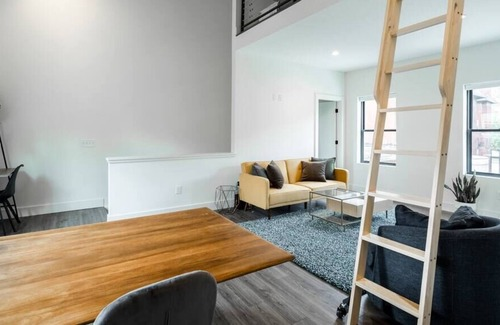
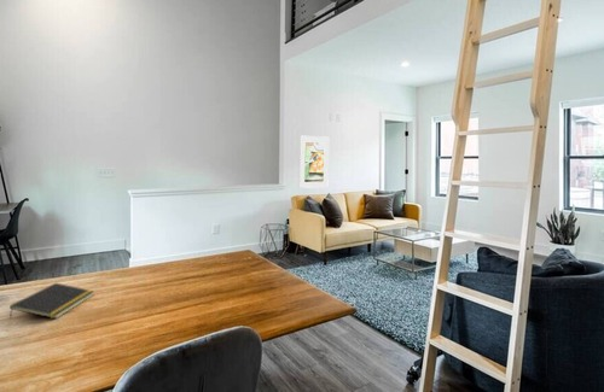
+ notepad [8,282,95,320]
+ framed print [298,134,330,189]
